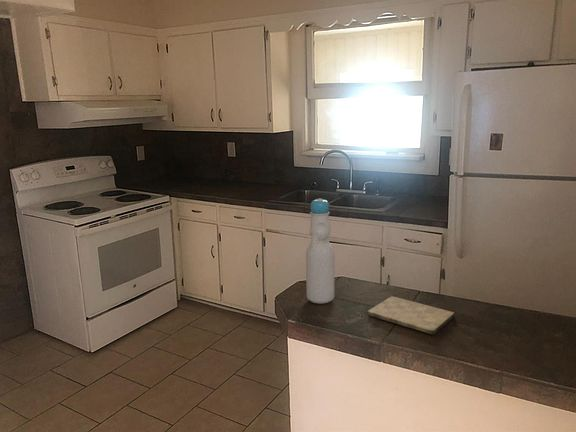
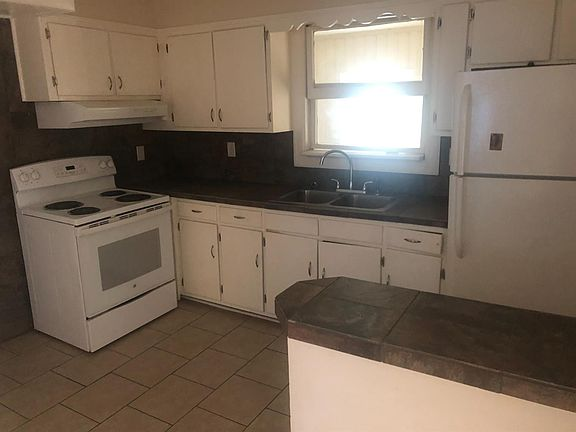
- bottle [305,197,335,305]
- cutting board [367,295,455,336]
